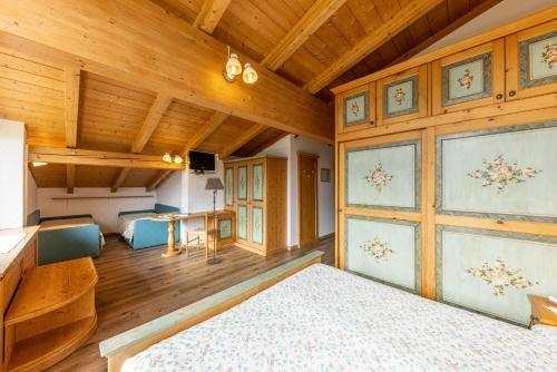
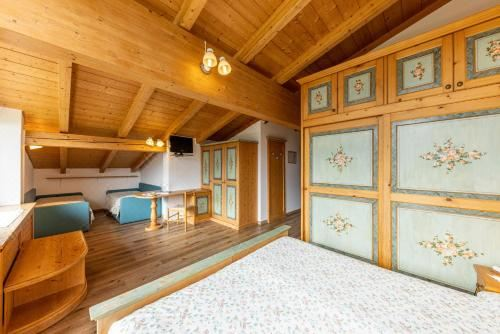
- floor lamp [204,177,225,265]
